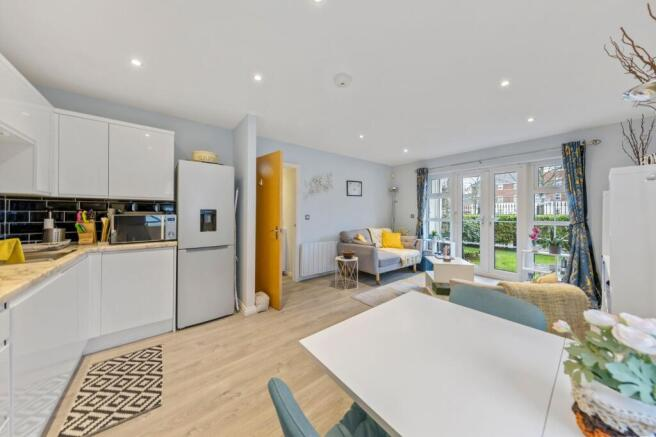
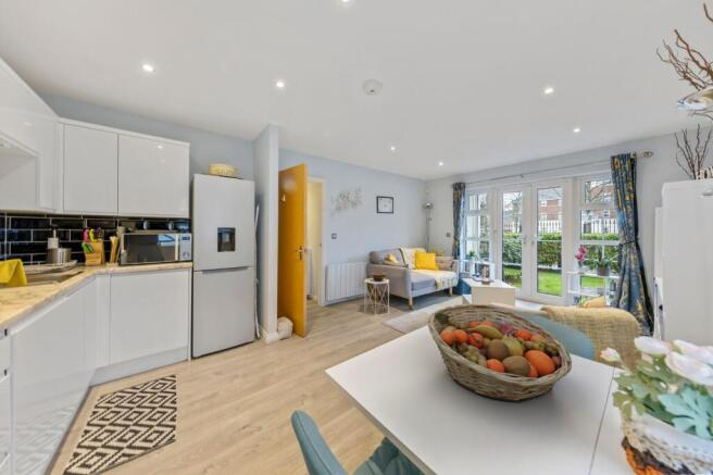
+ fruit basket [426,303,573,403]
